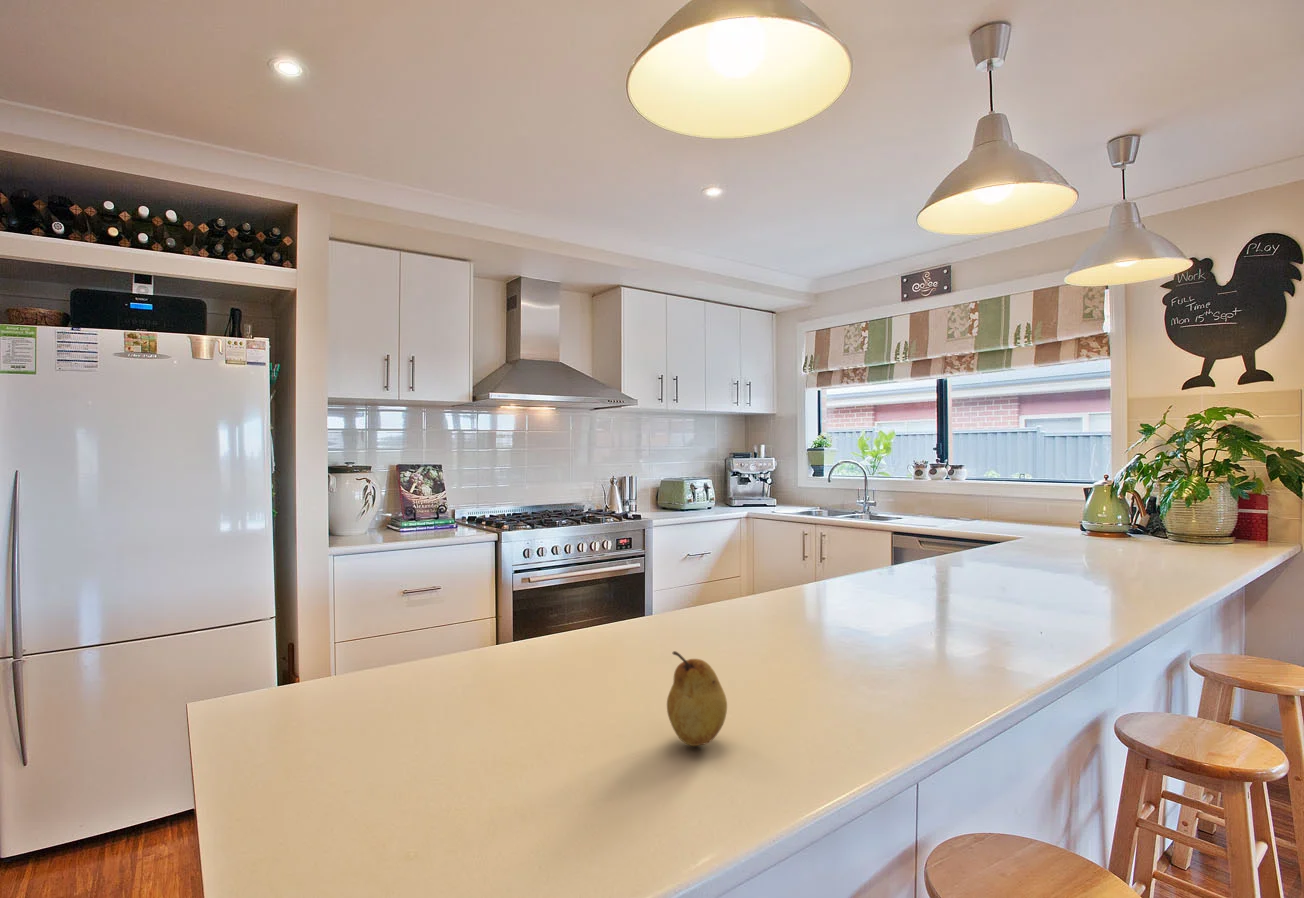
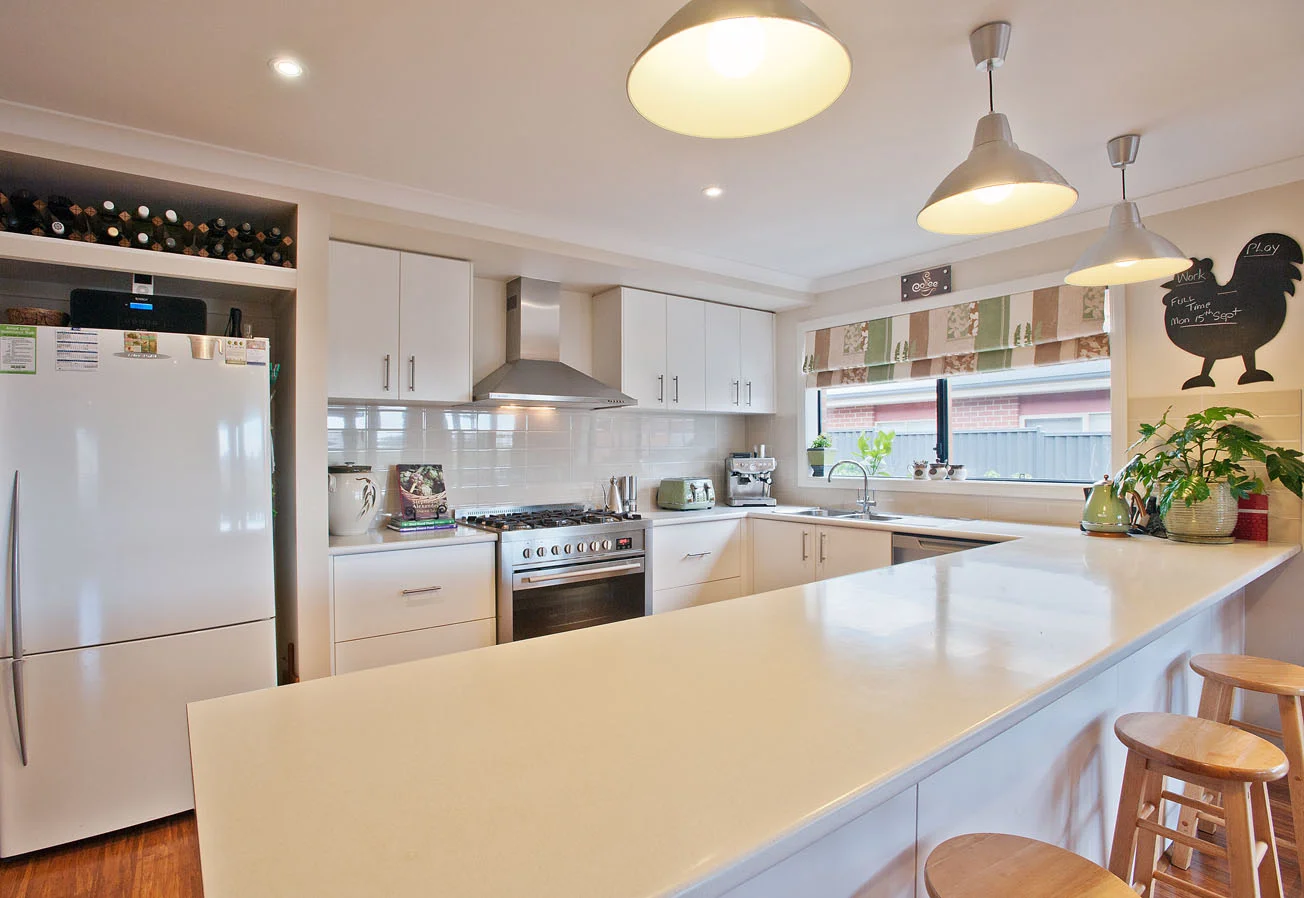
- fruit [666,650,728,747]
